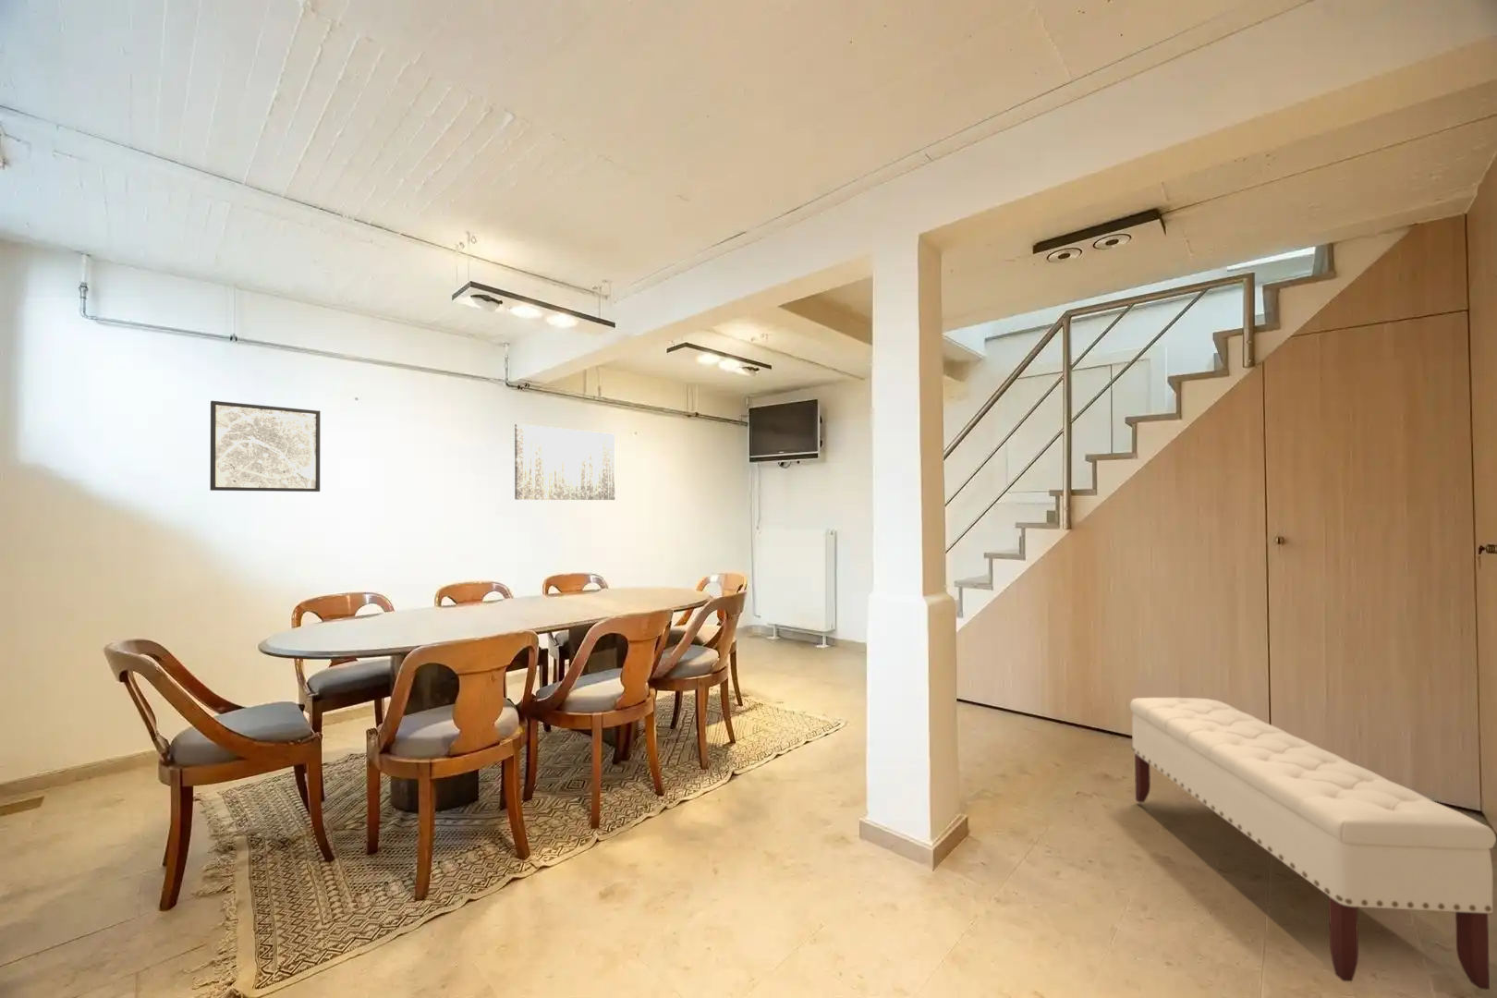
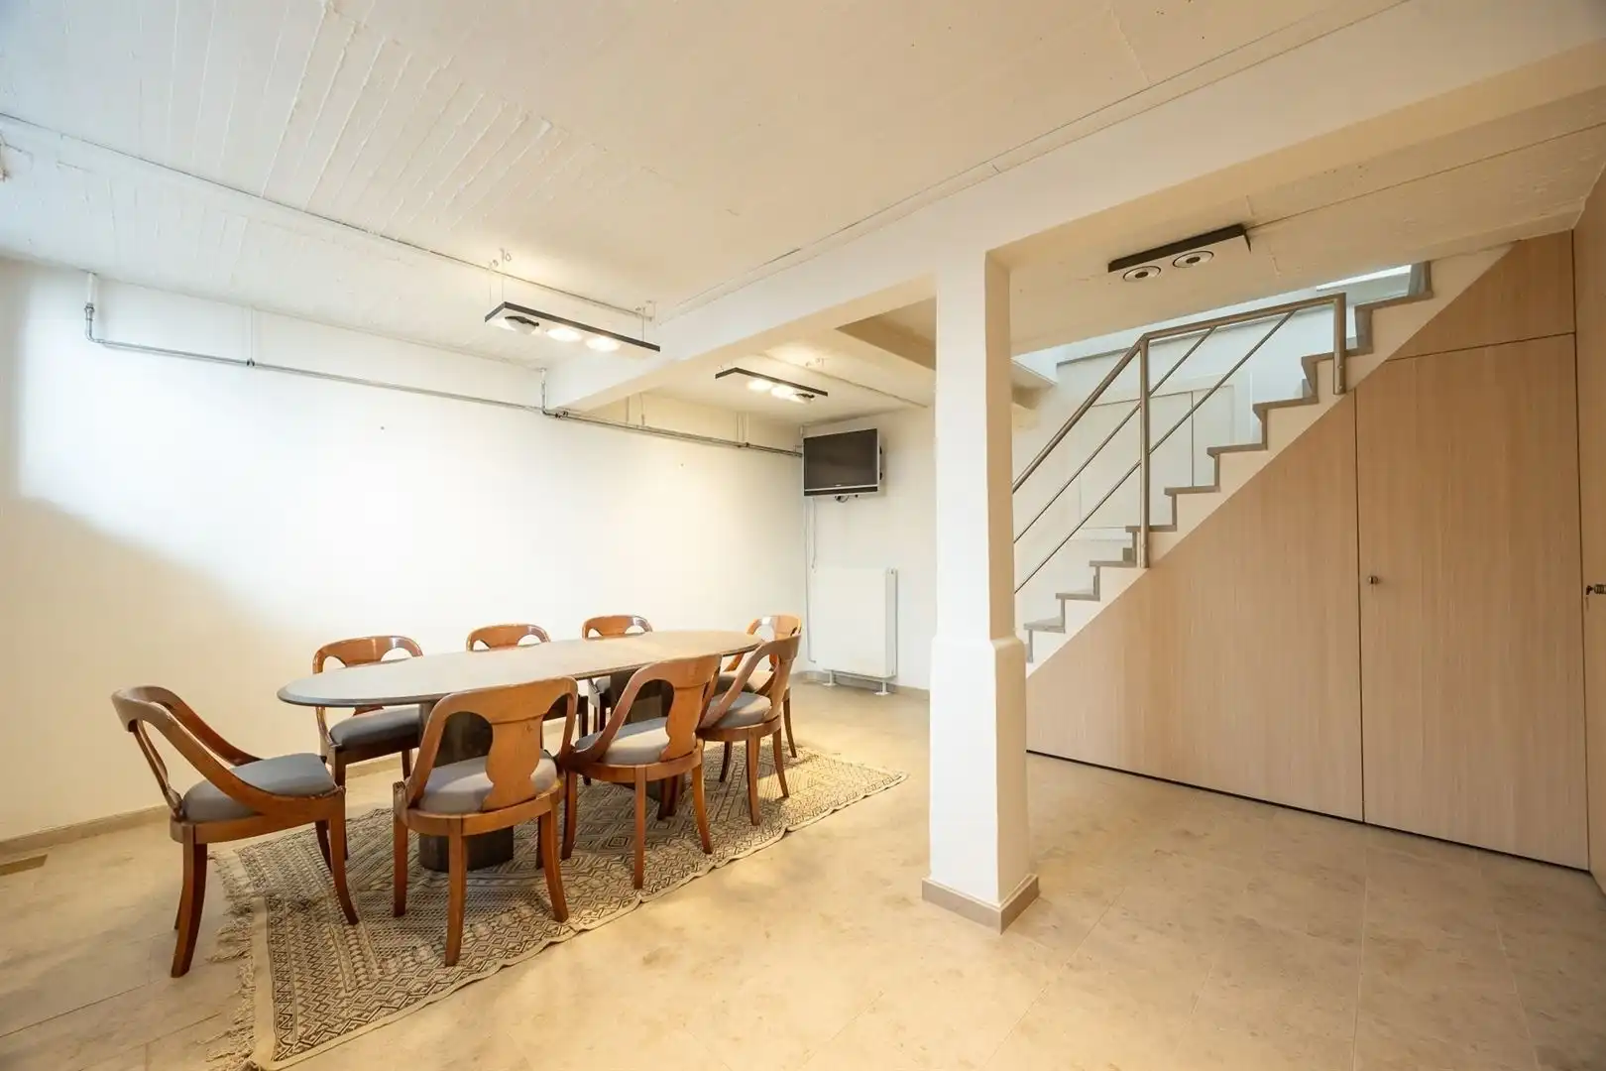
- wall art [208,400,322,492]
- wall art [513,423,616,501]
- bench [1129,697,1497,990]
